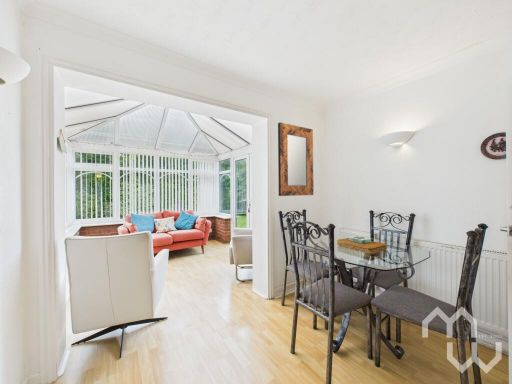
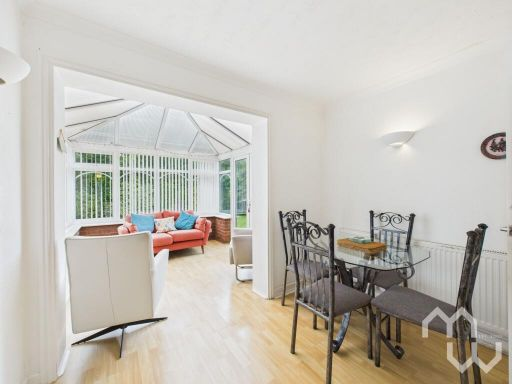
- home mirror [277,121,315,197]
